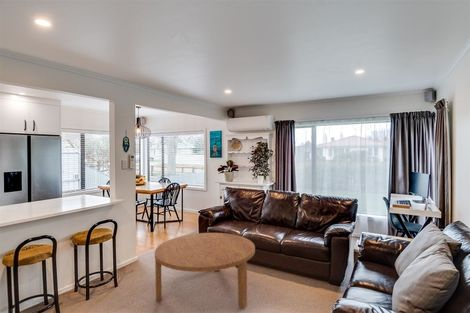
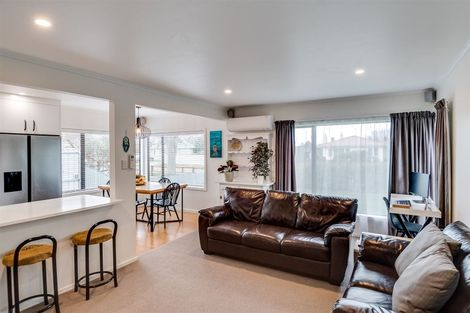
- coffee table [154,232,256,310]
